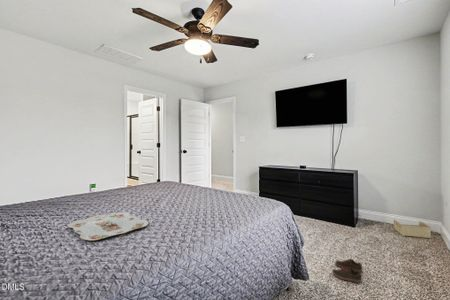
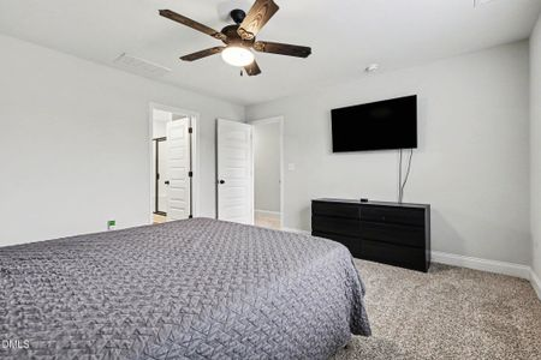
- shoe [331,258,363,284]
- serving tray [67,211,149,241]
- storage bin [393,218,433,240]
